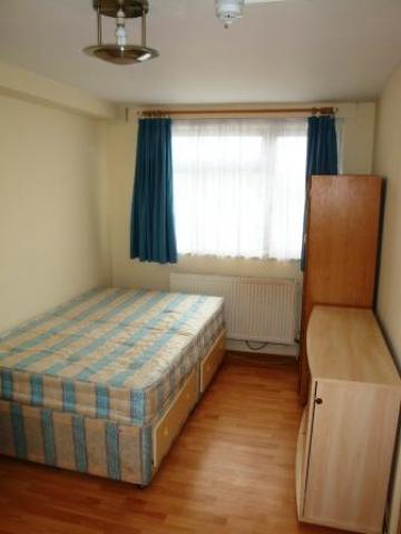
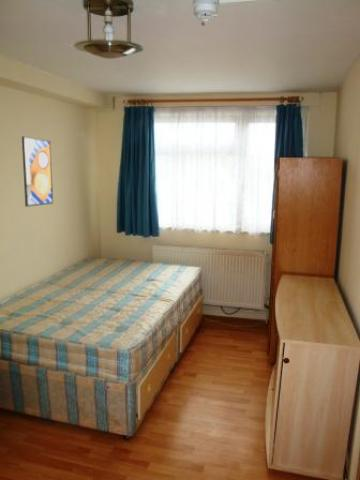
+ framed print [21,135,54,208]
